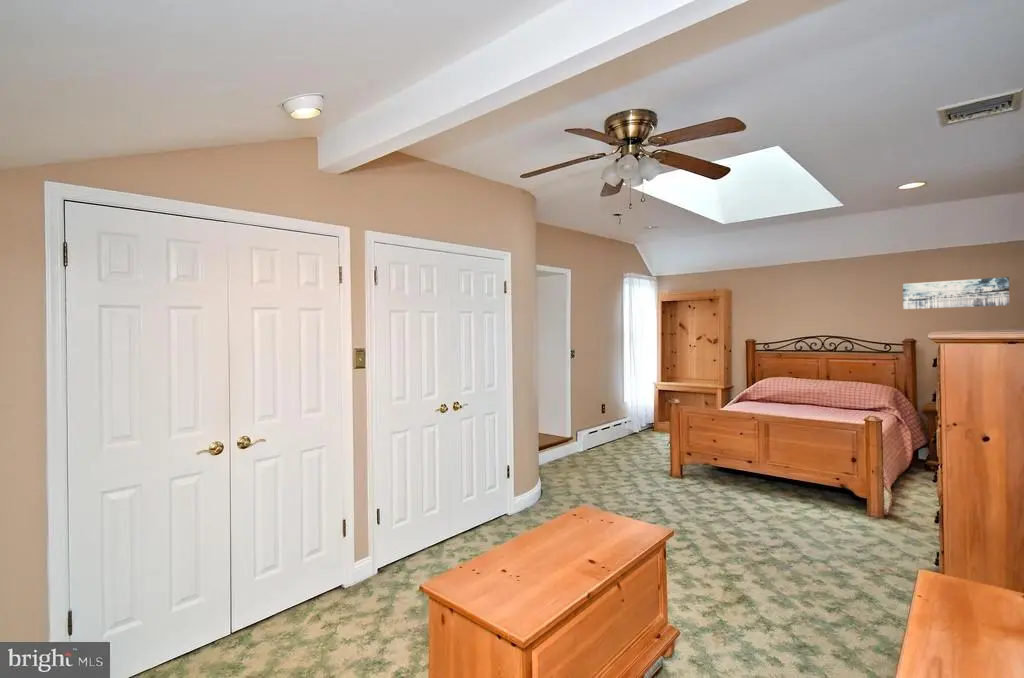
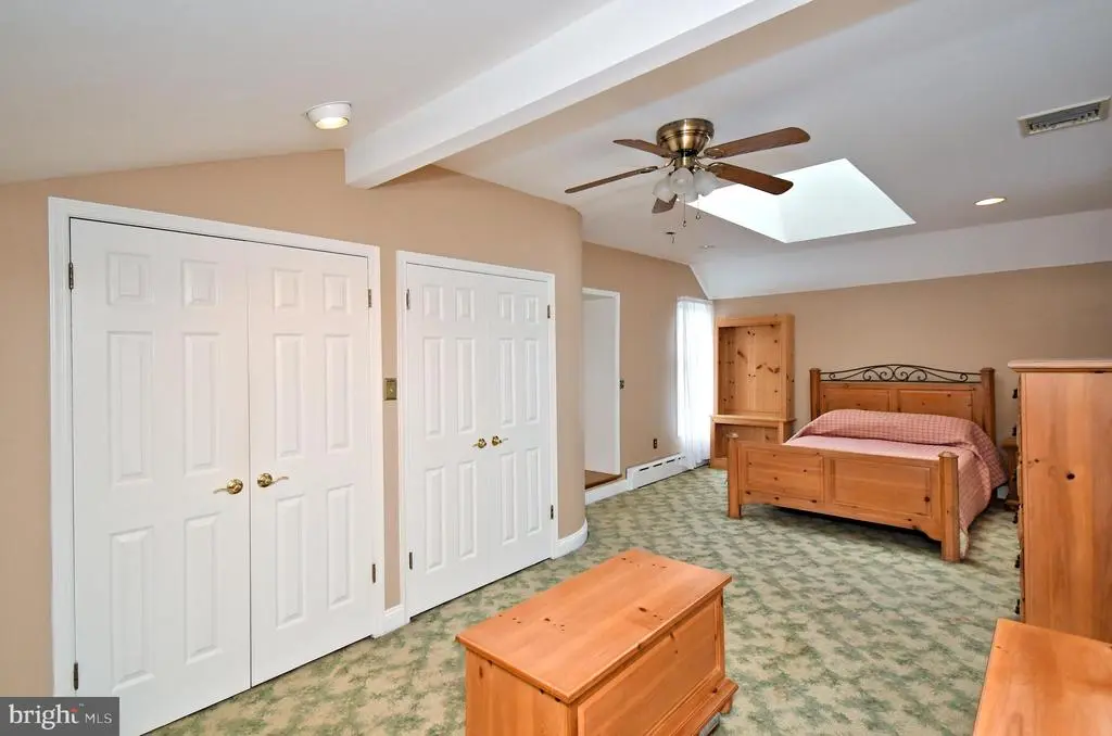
- wall art [902,276,1010,310]
